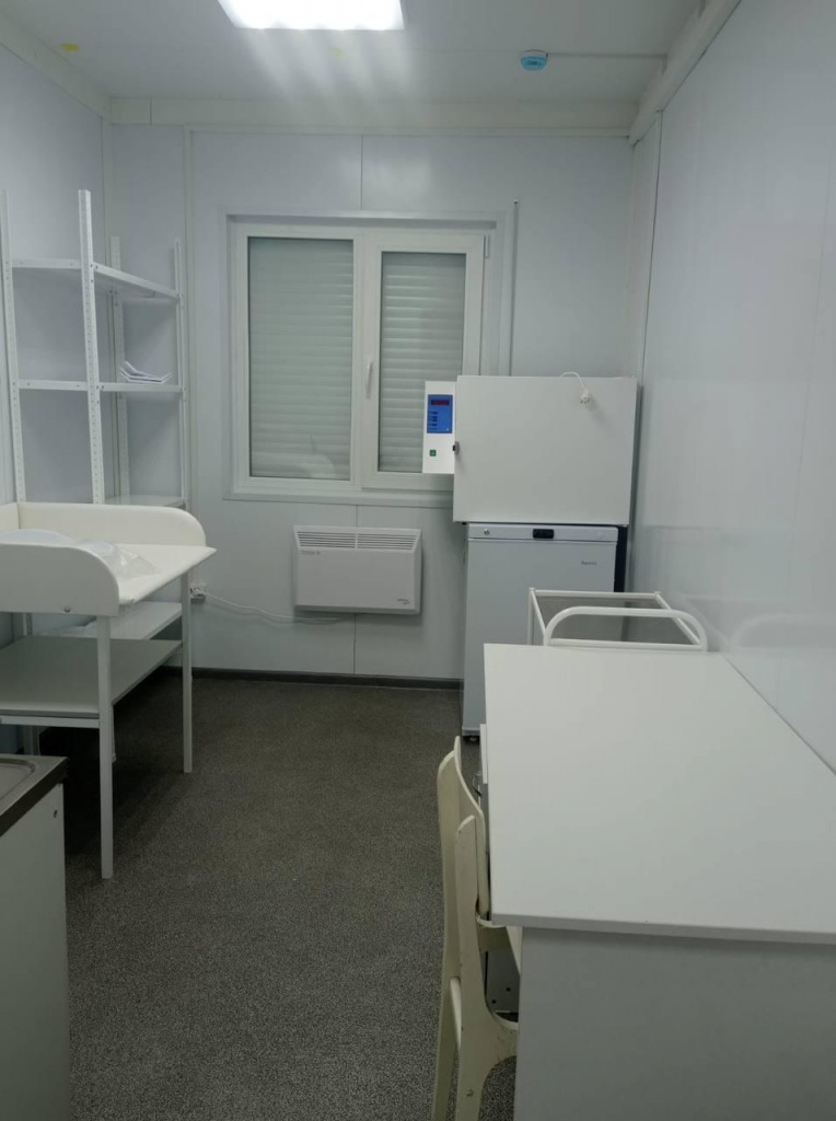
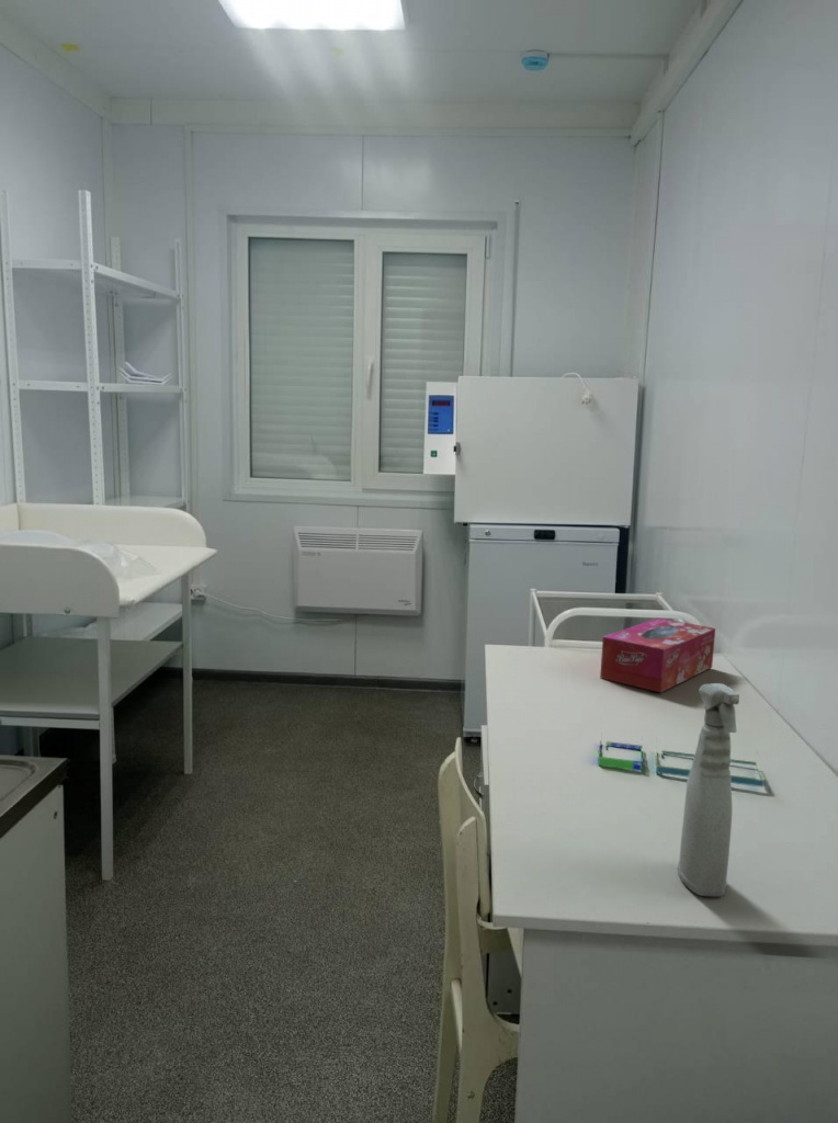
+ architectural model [597,734,766,789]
+ tissue box [599,616,716,693]
+ spray bottle [677,682,740,897]
